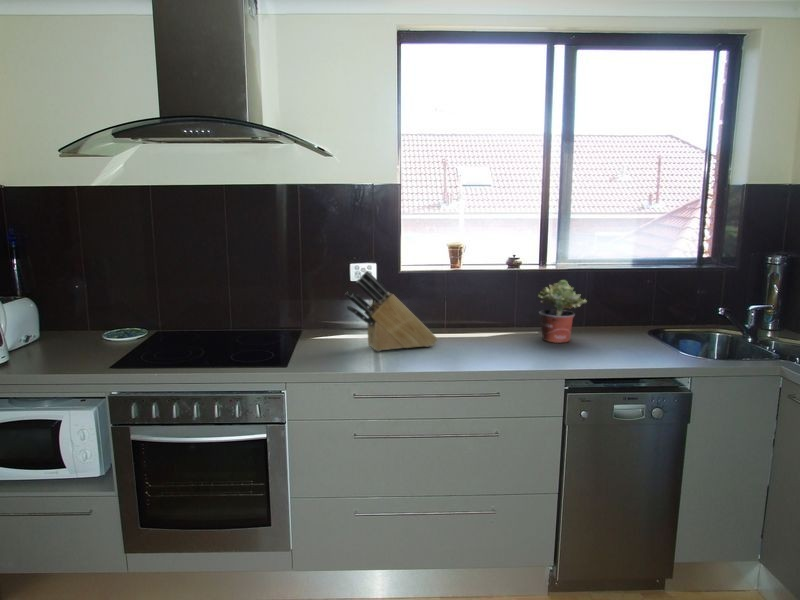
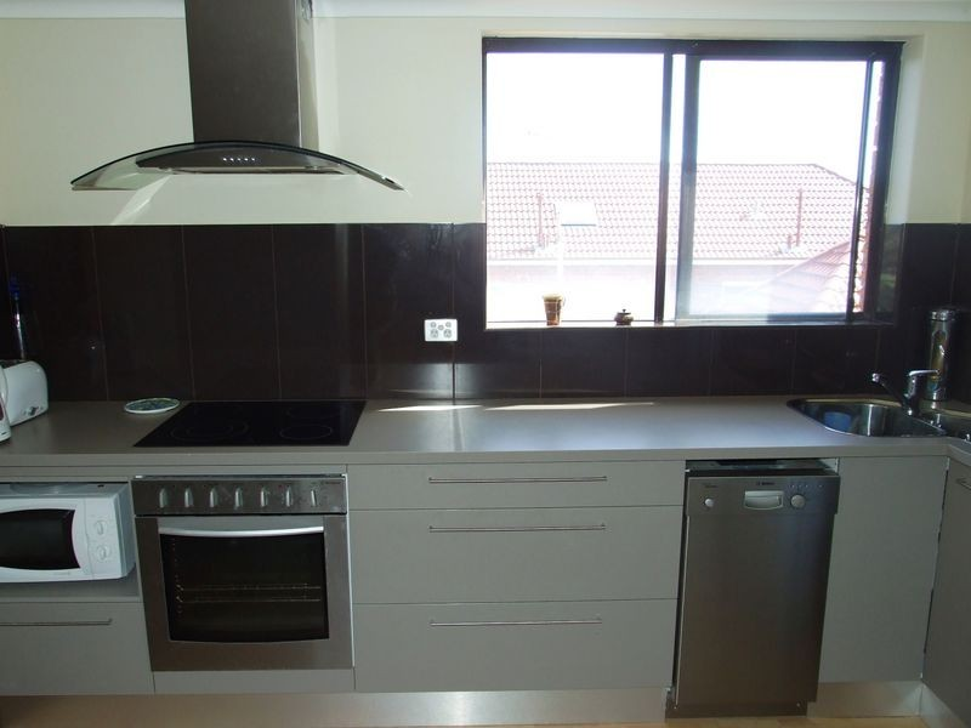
- potted plant [536,279,588,344]
- knife block [344,270,439,352]
